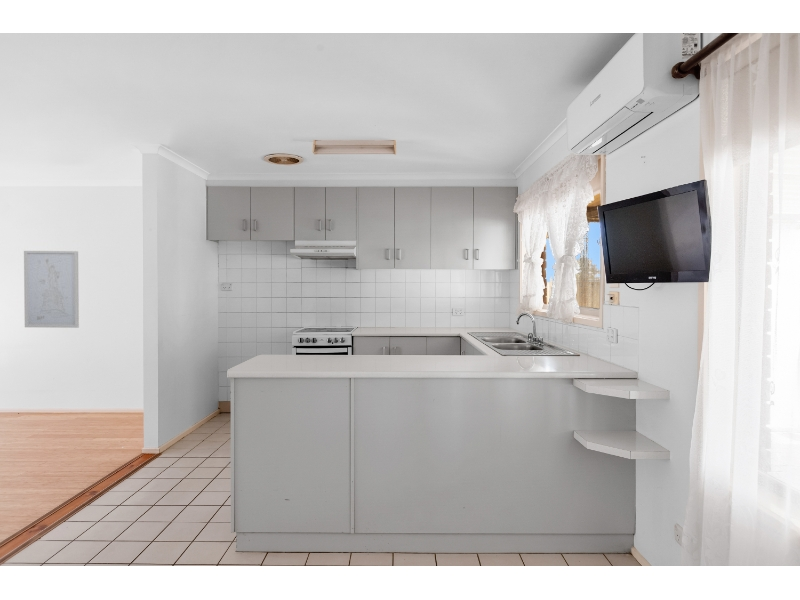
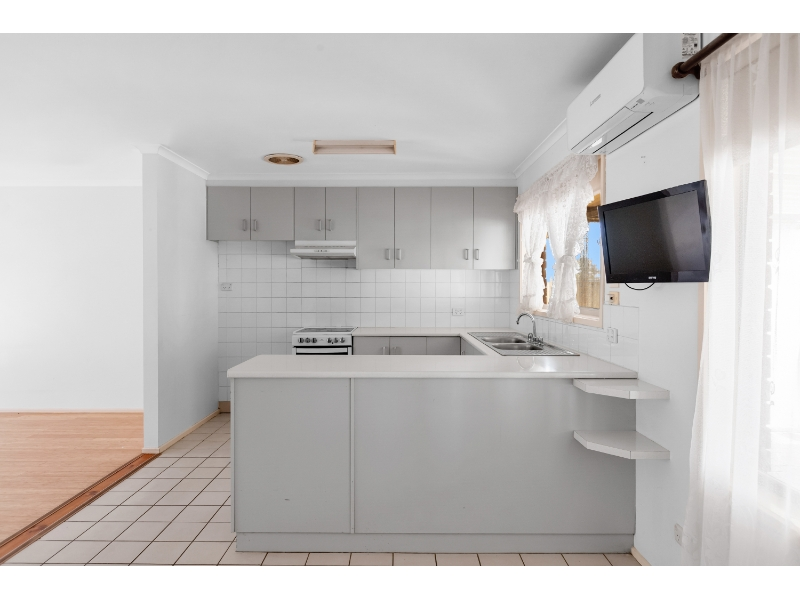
- wall art [23,250,80,329]
